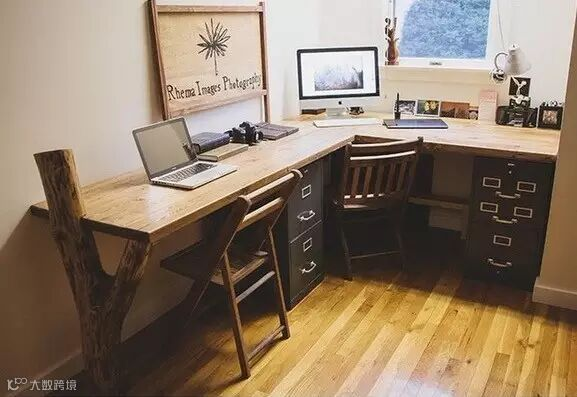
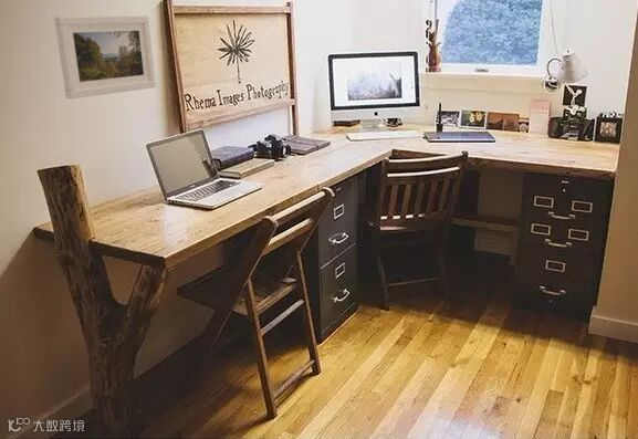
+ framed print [53,14,157,100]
